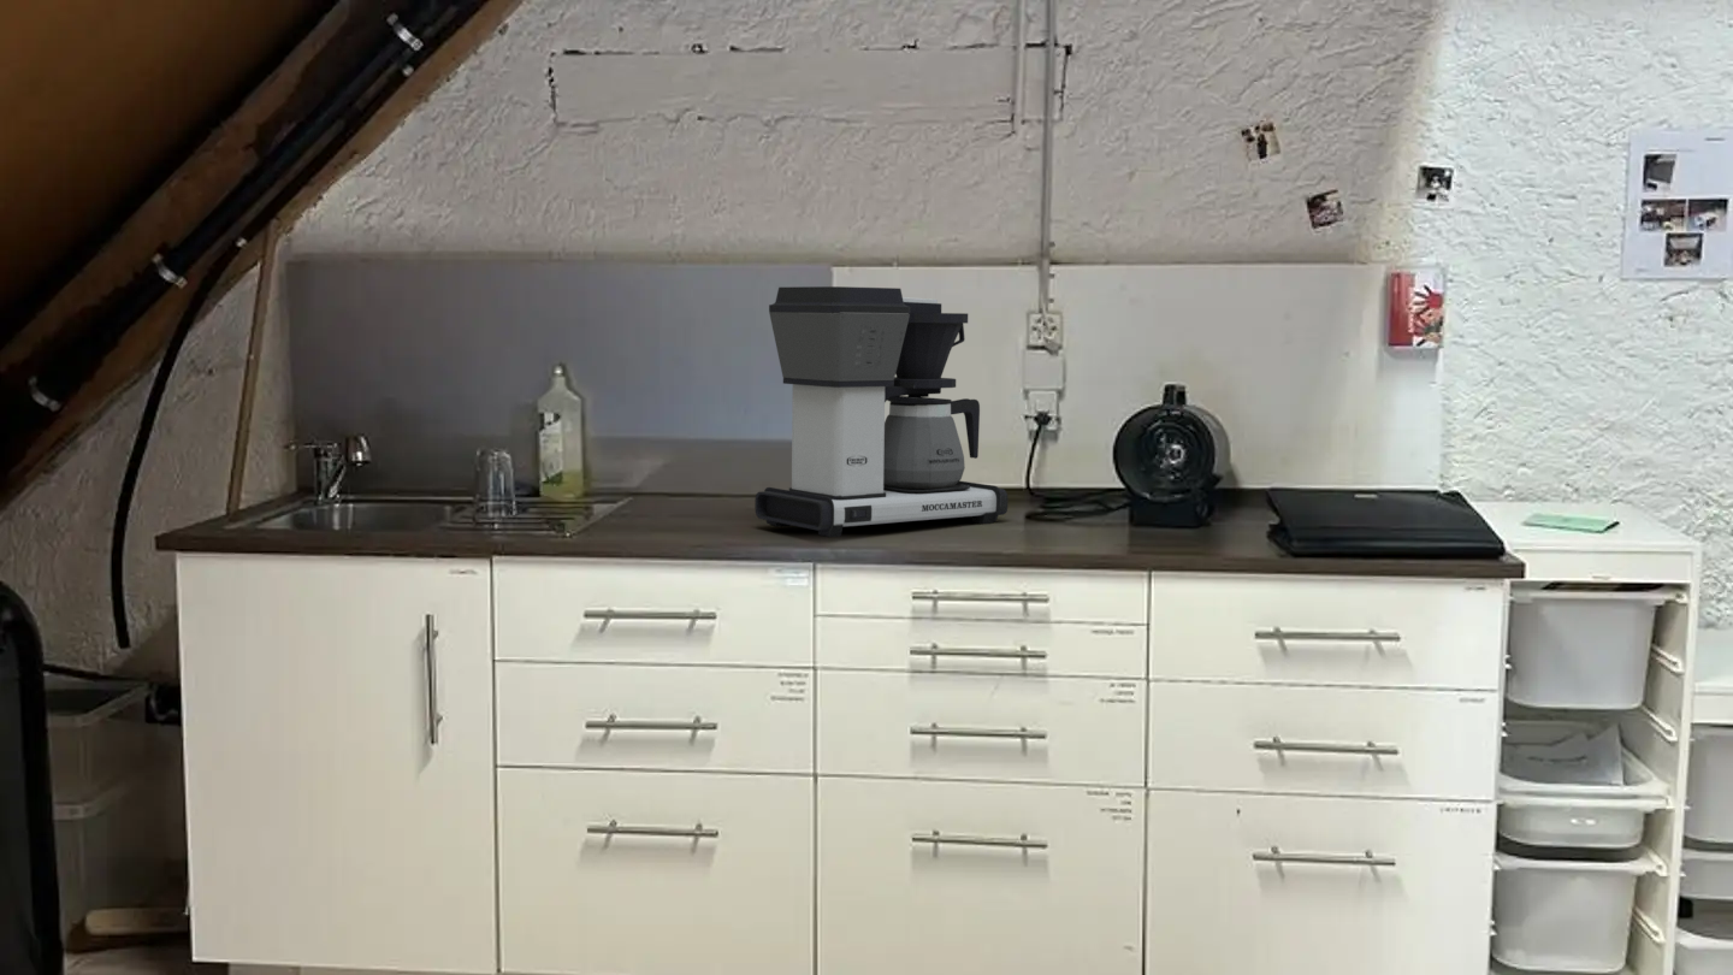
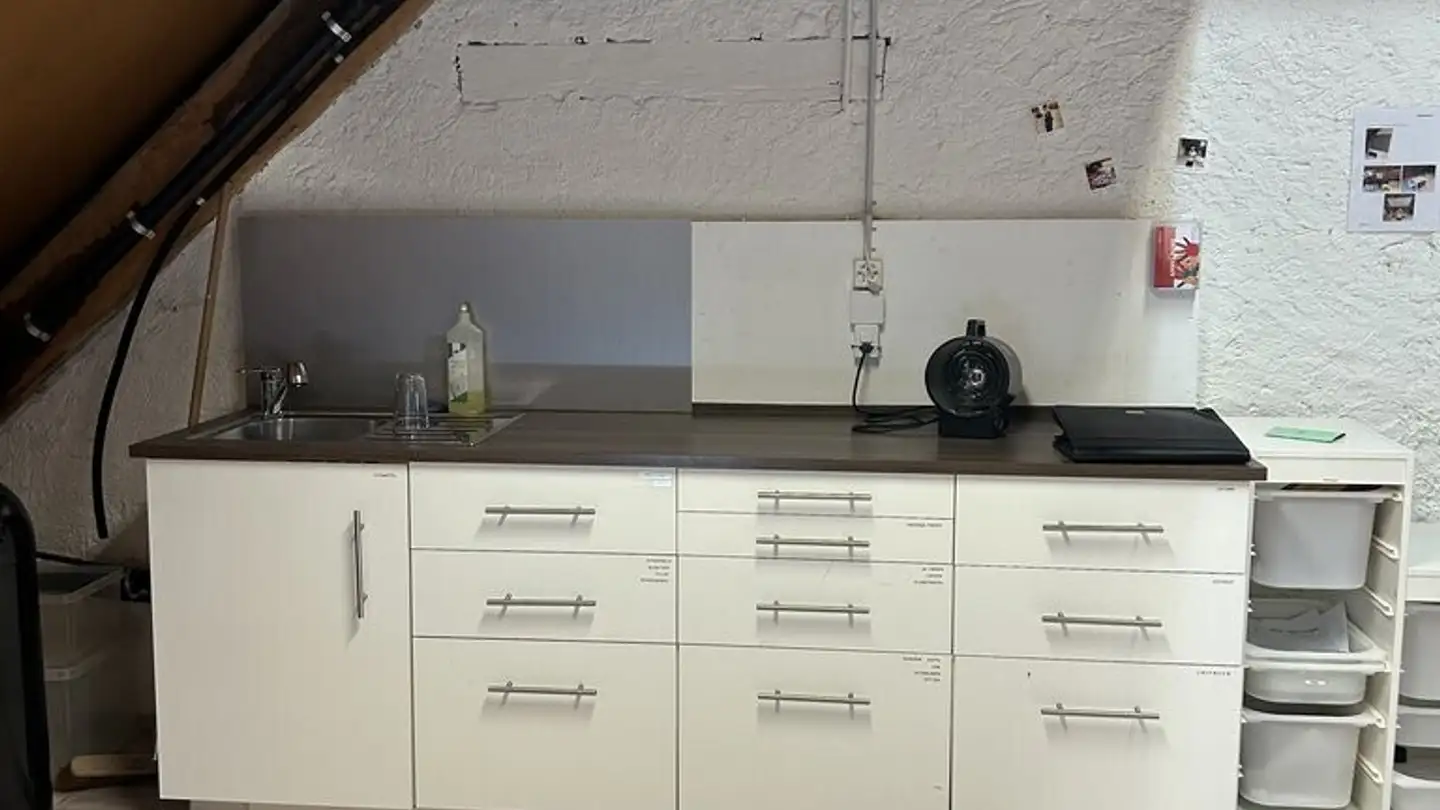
- coffee maker [753,285,1010,538]
